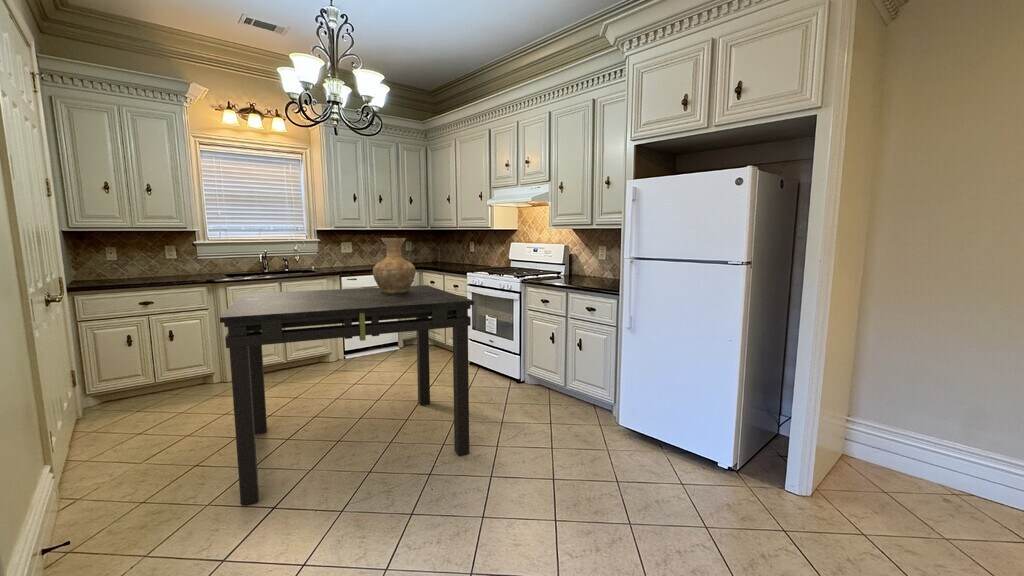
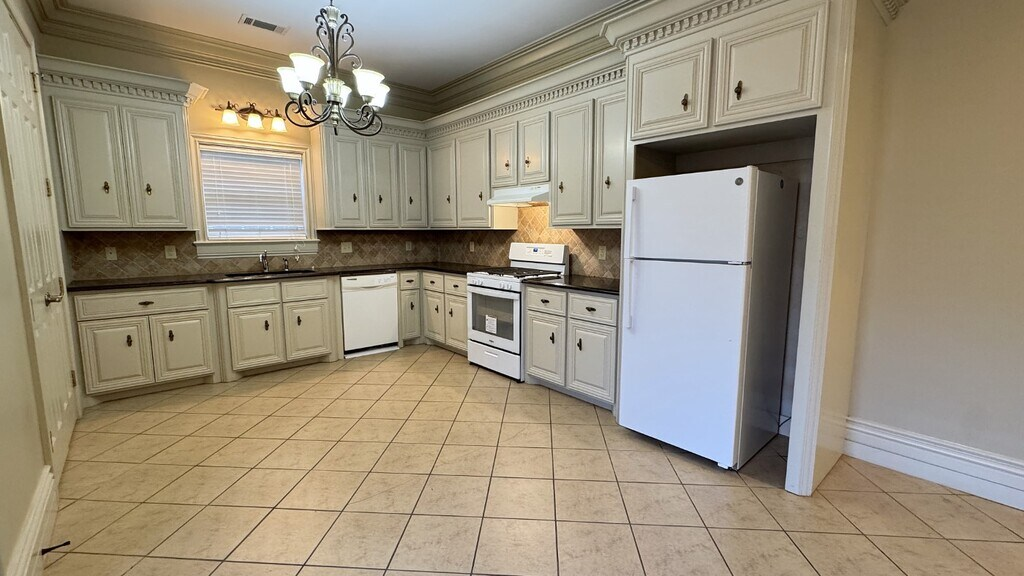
- vase [372,237,417,294]
- dining table [219,284,475,506]
